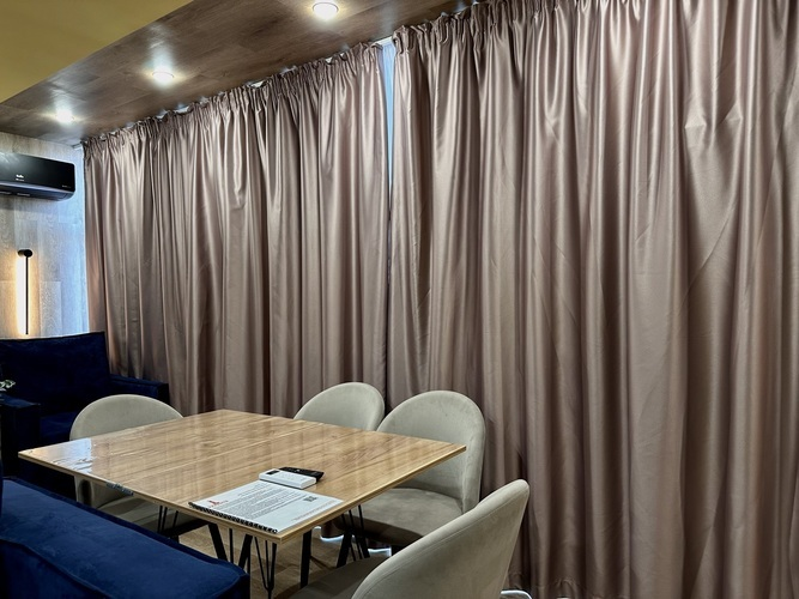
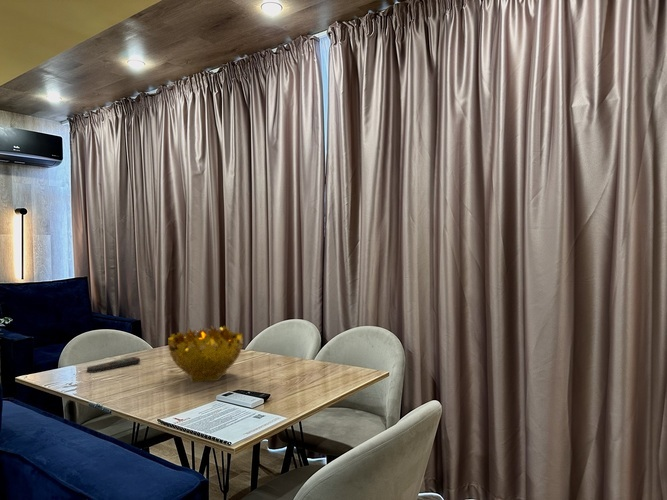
+ decorative bowl [167,325,244,383]
+ remote control [86,356,141,374]
